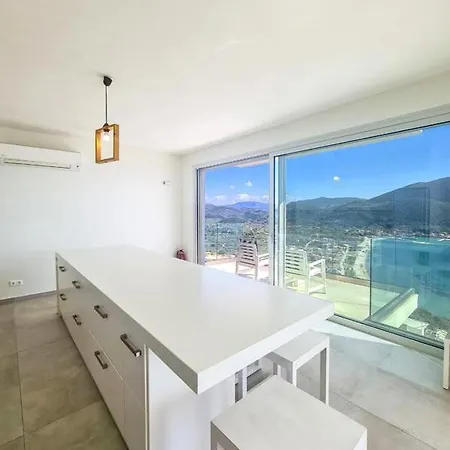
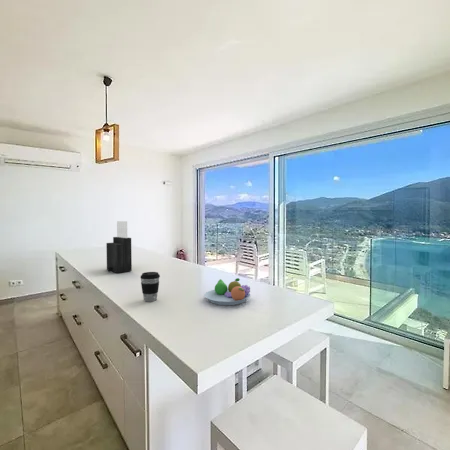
+ coffee cup [139,271,161,303]
+ knife block [105,220,133,274]
+ fruit bowl [204,277,251,306]
